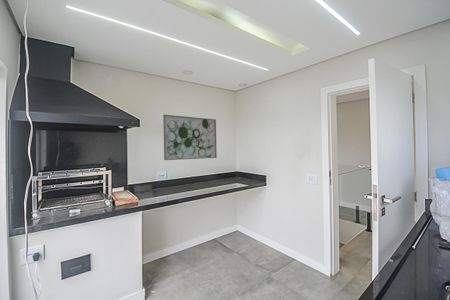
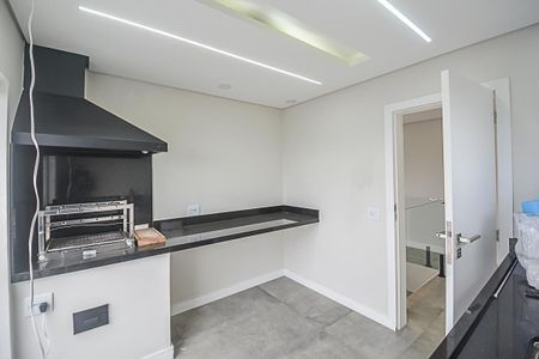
- wall art [162,114,218,161]
